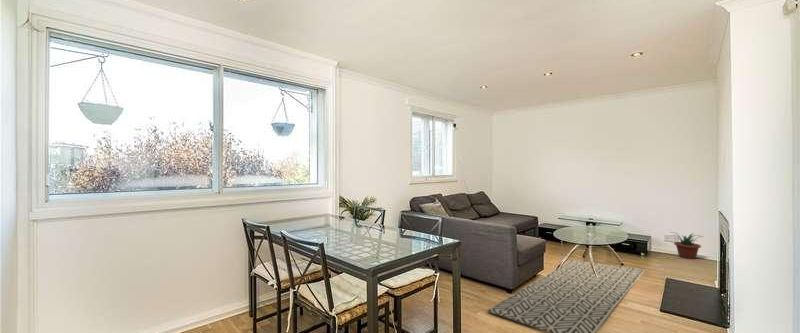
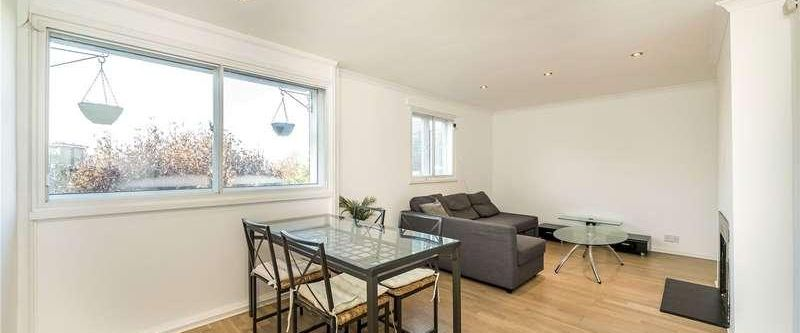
- rug [485,259,646,333]
- potted plant [669,231,705,260]
